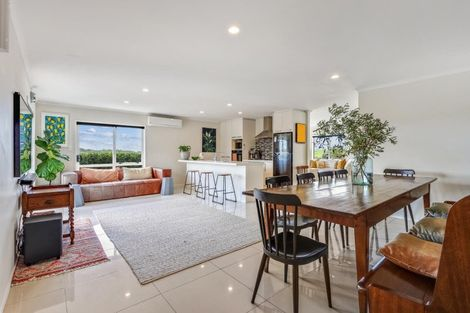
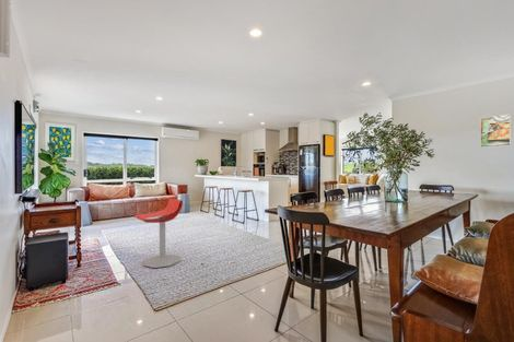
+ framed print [479,114,512,149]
+ stool [133,198,184,269]
